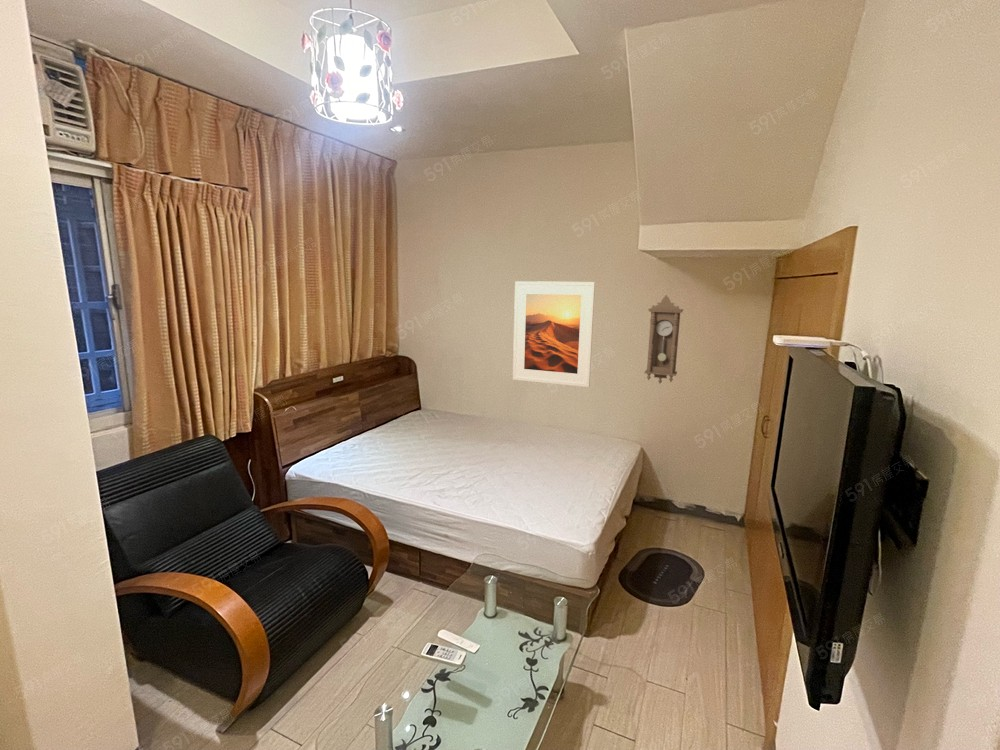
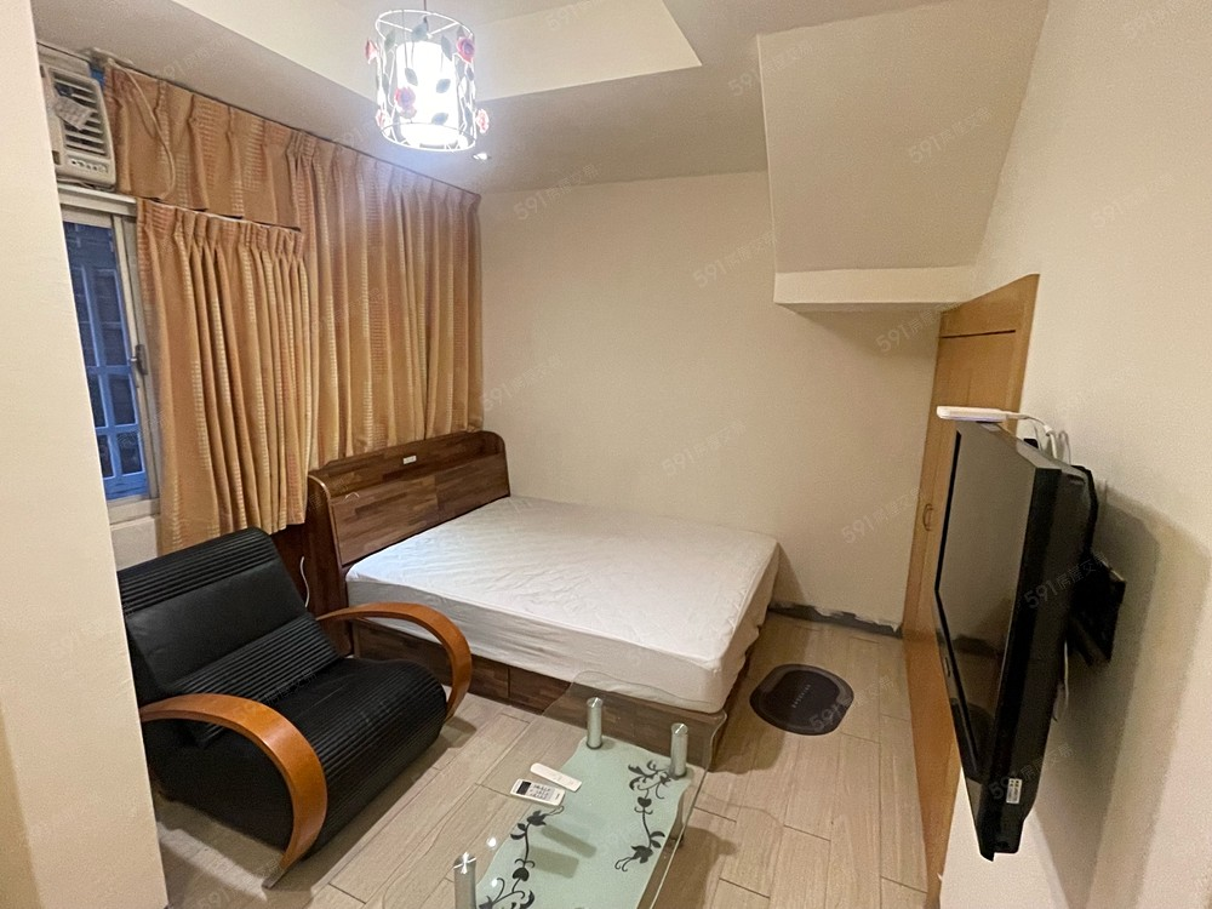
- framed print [512,280,596,388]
- pendulum clock [644,294,684,385]
